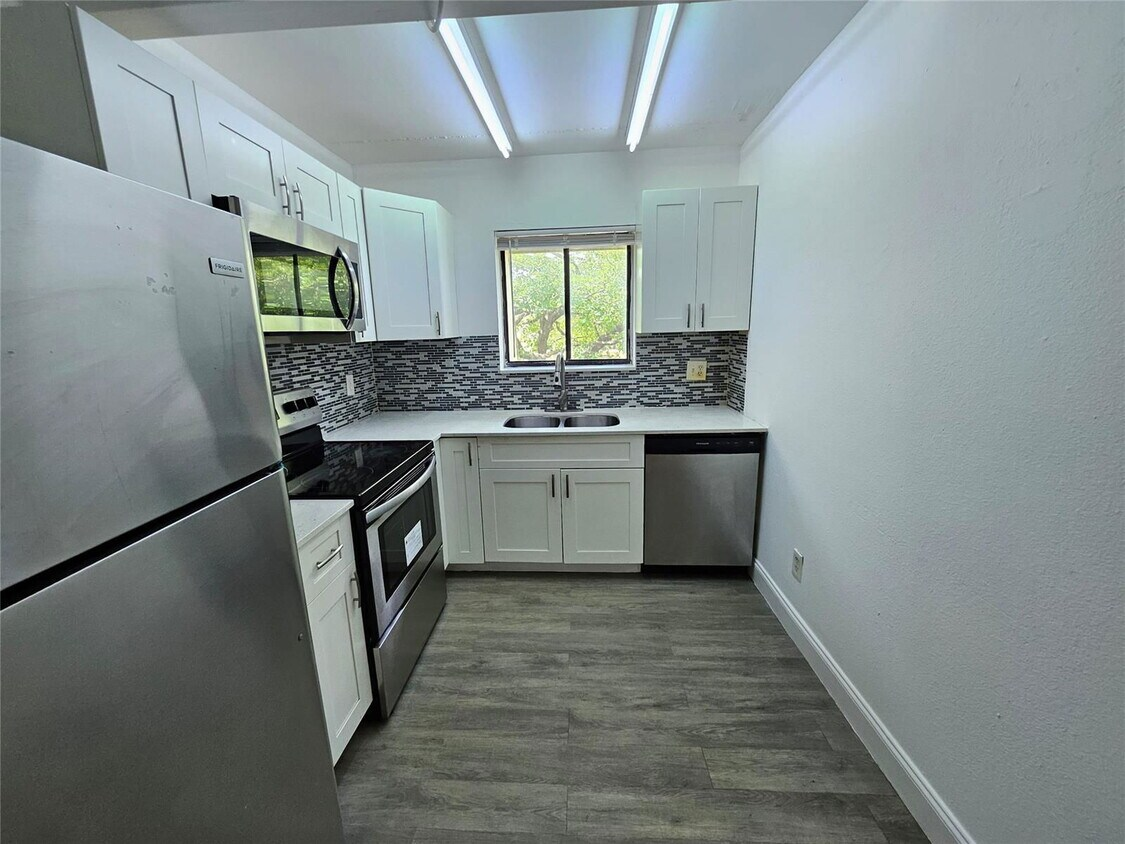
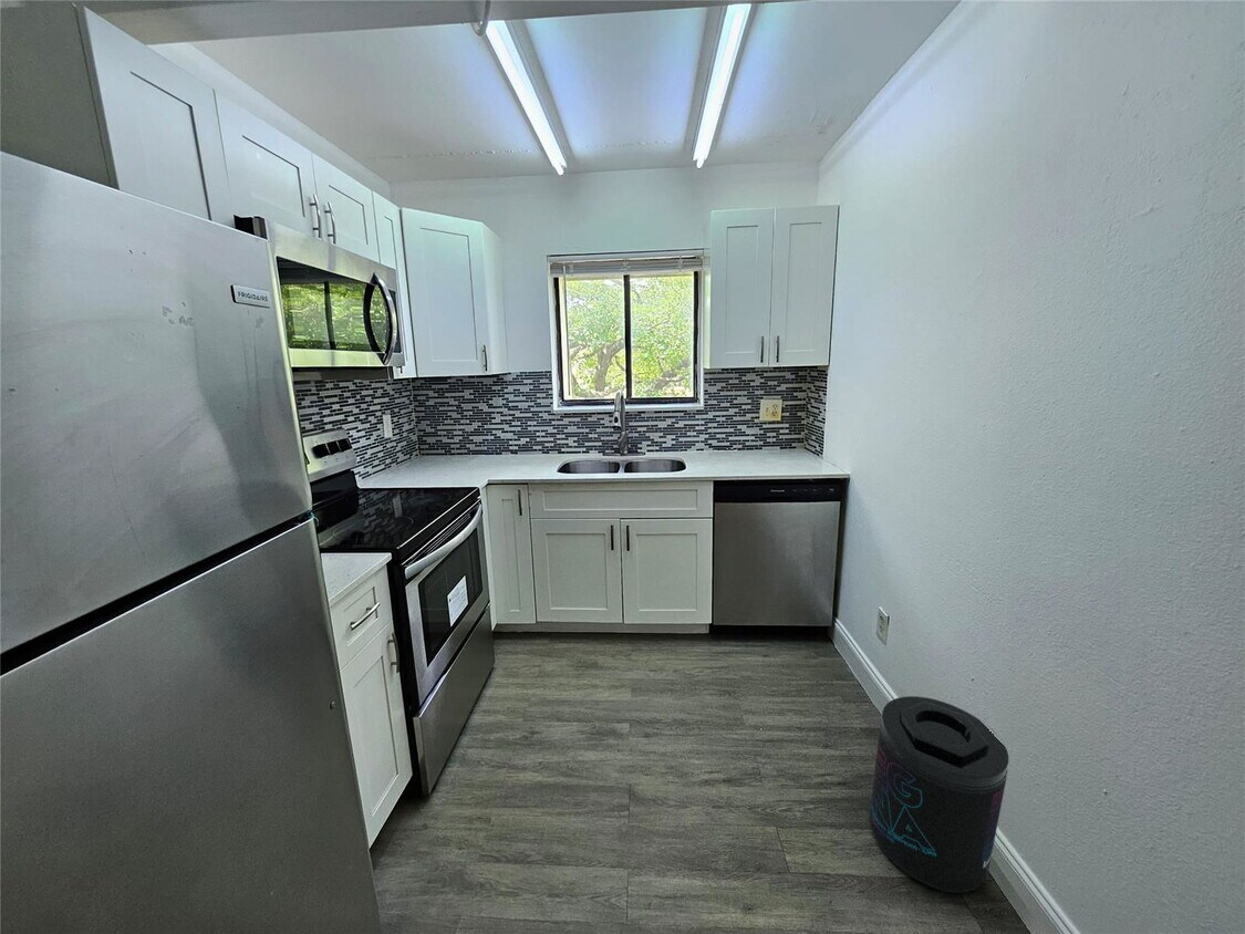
+ supplement container [869,695,1009,894]
